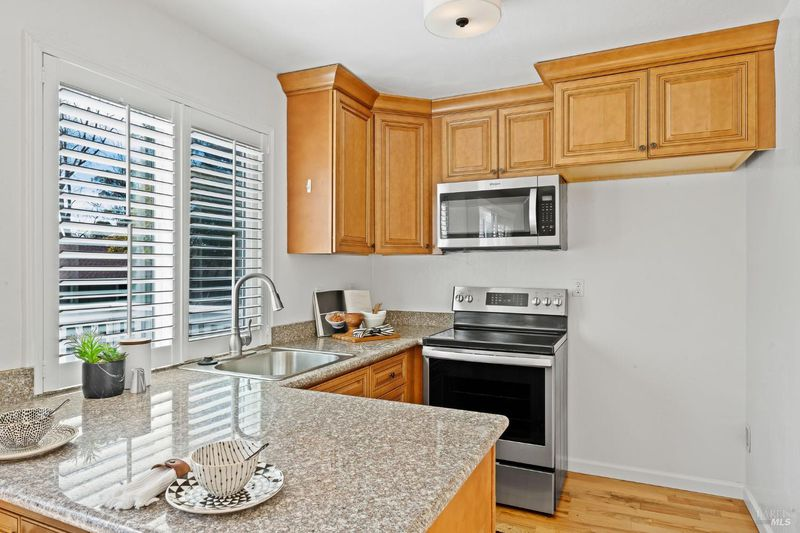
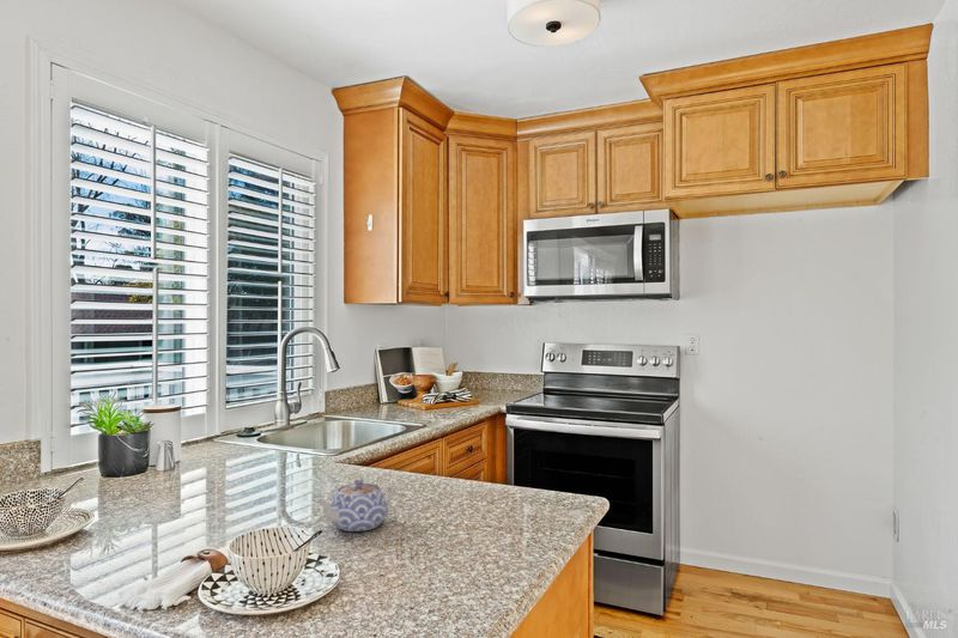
+ teapot [315,478,395,533]
